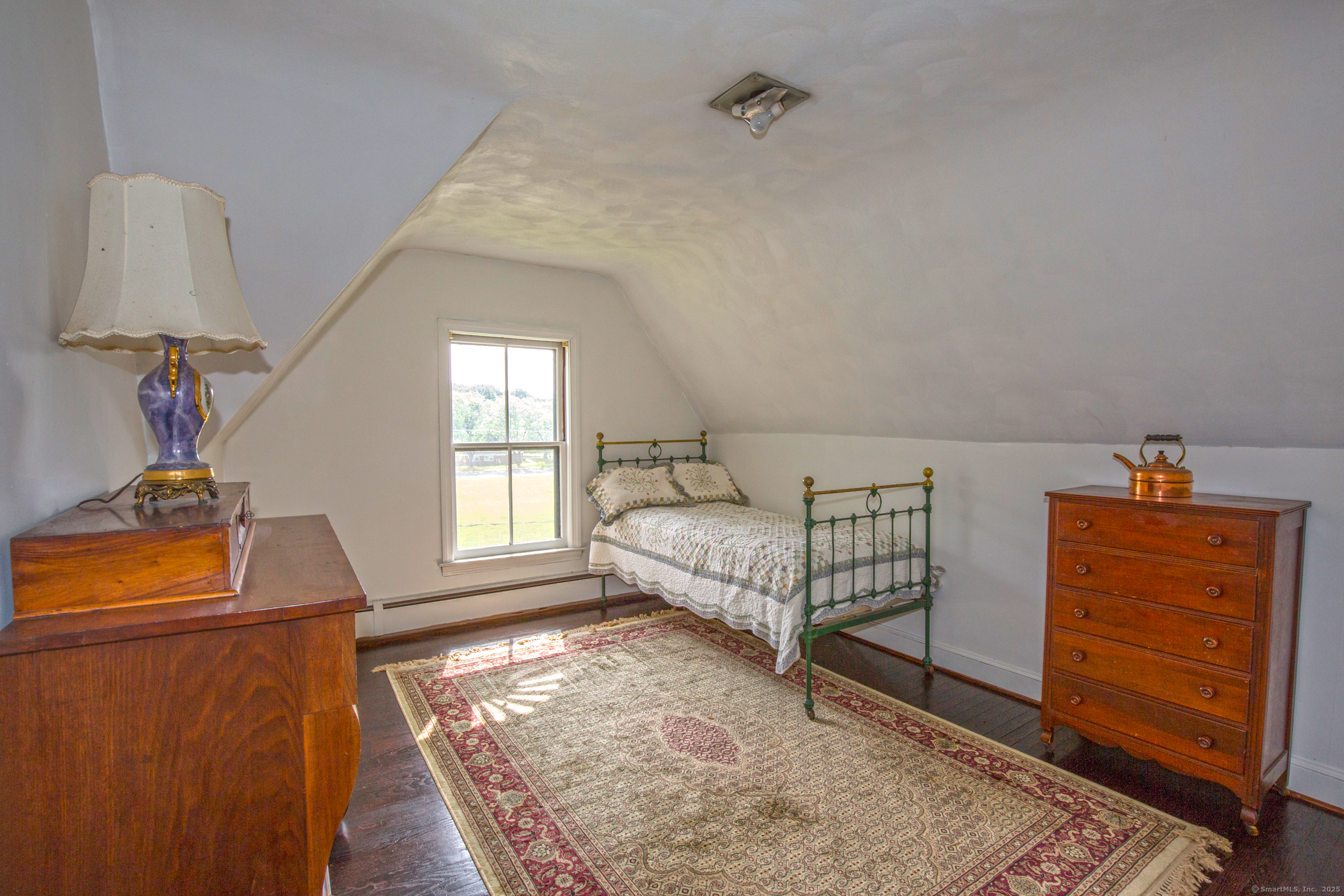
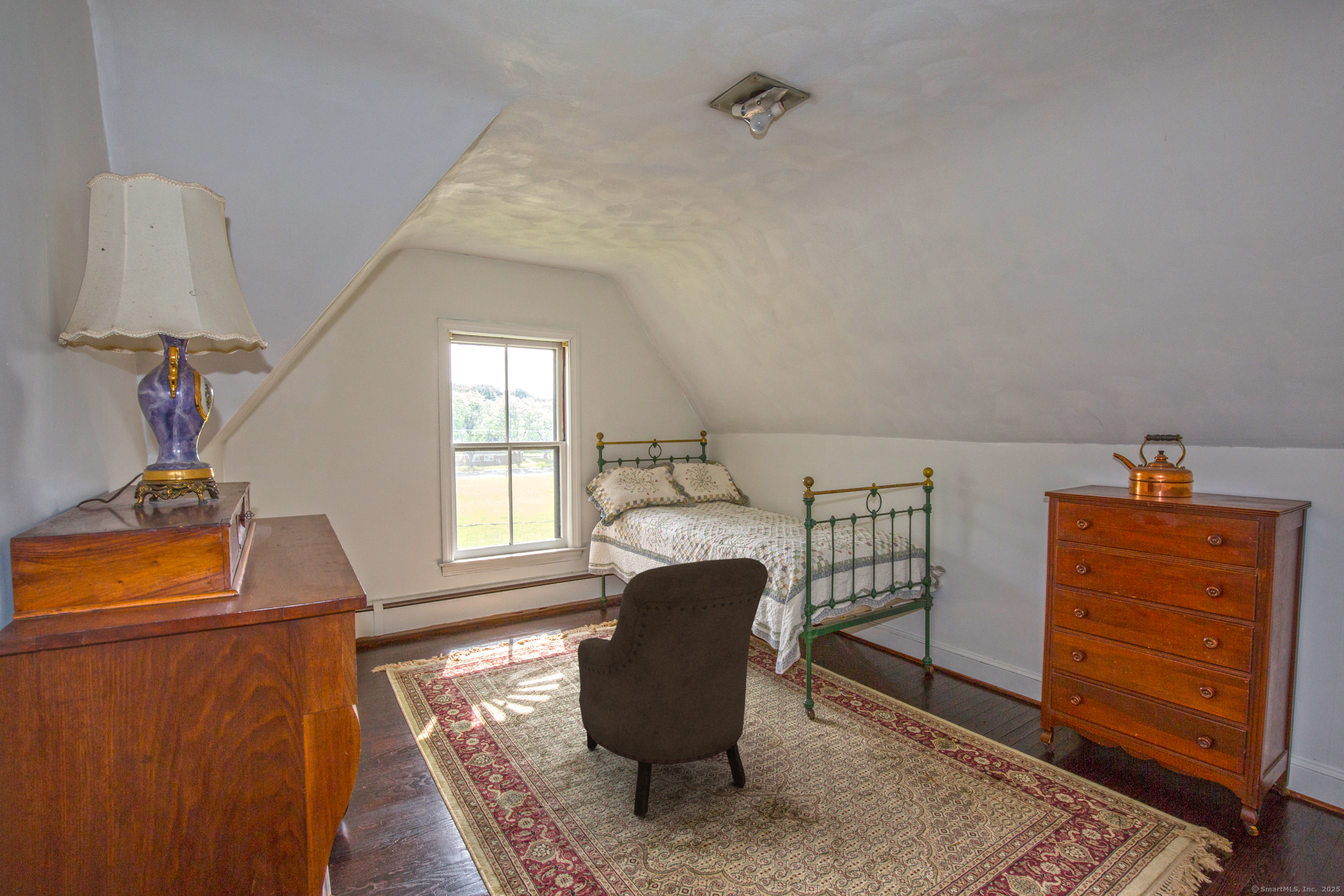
+ armchair [577,557,769,818]
